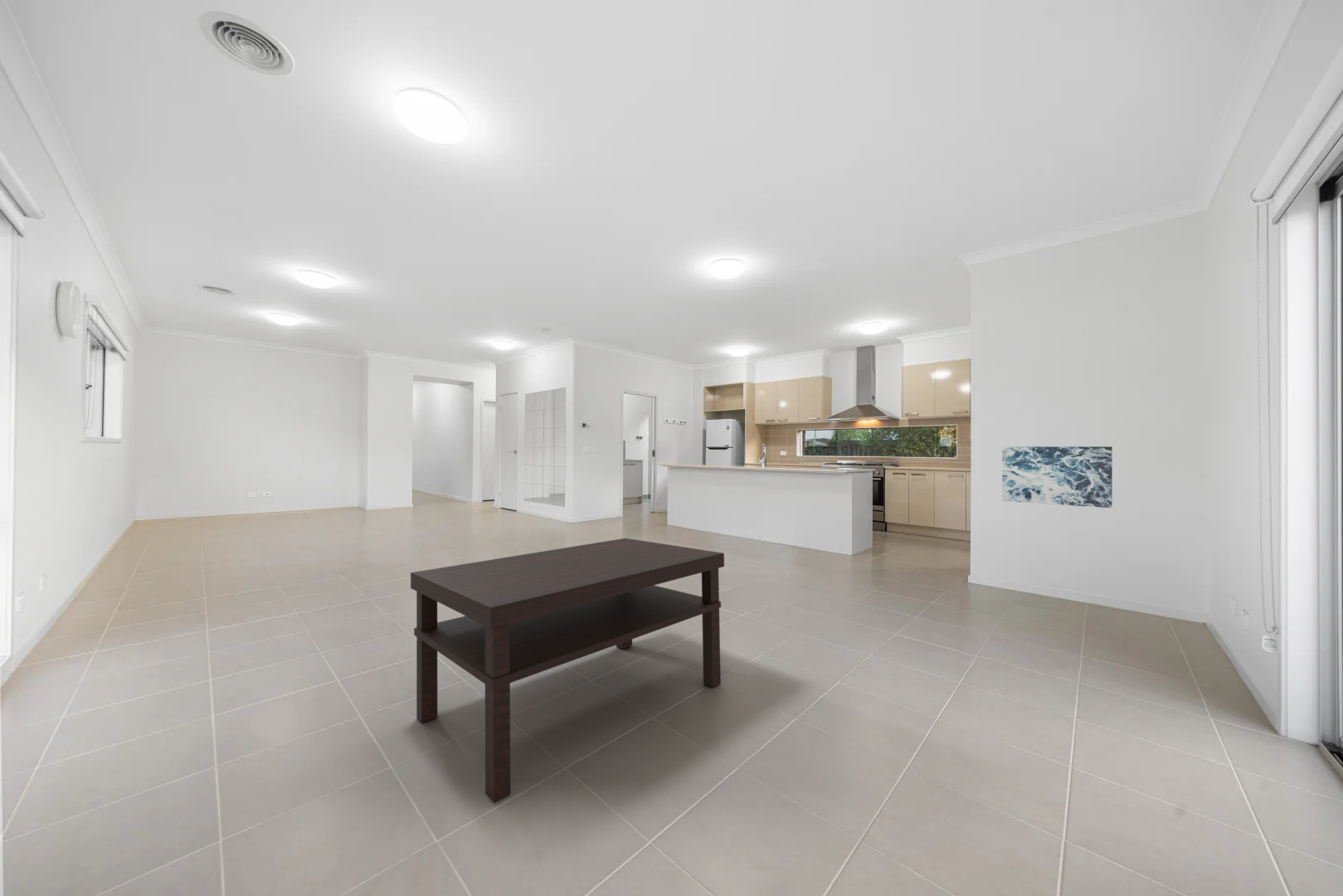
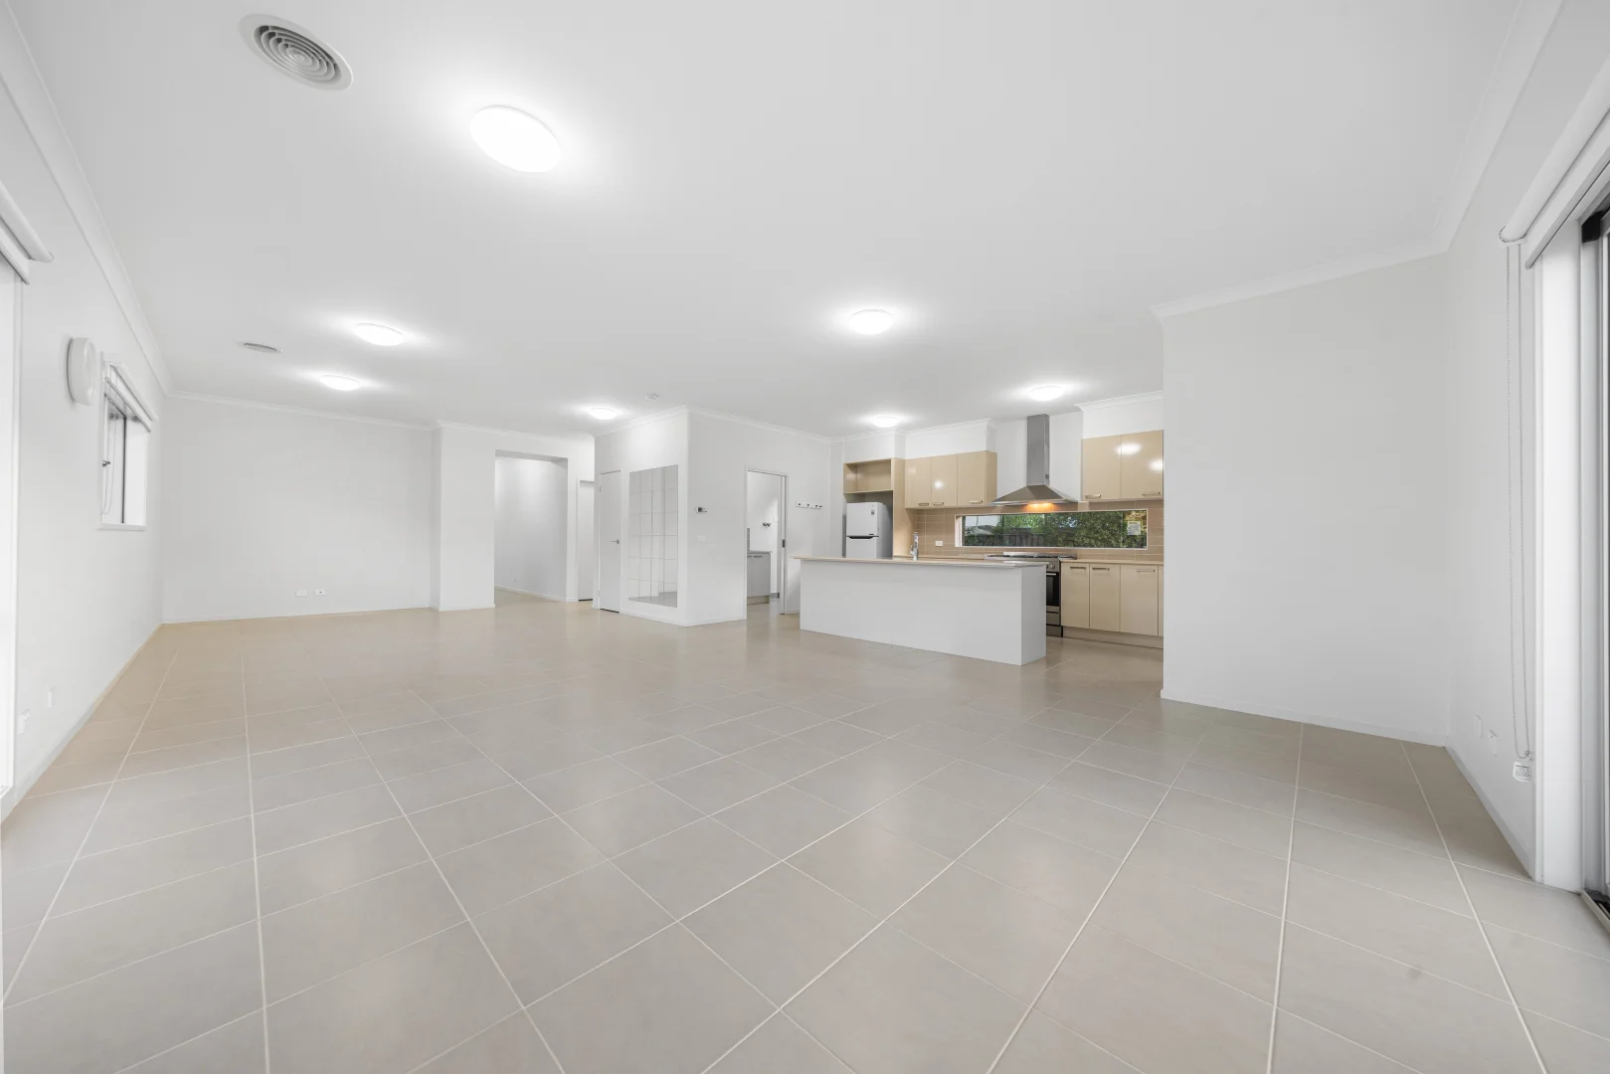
- coffee table [410,538,725,804]
- wall art [1001,446,1113,509]
